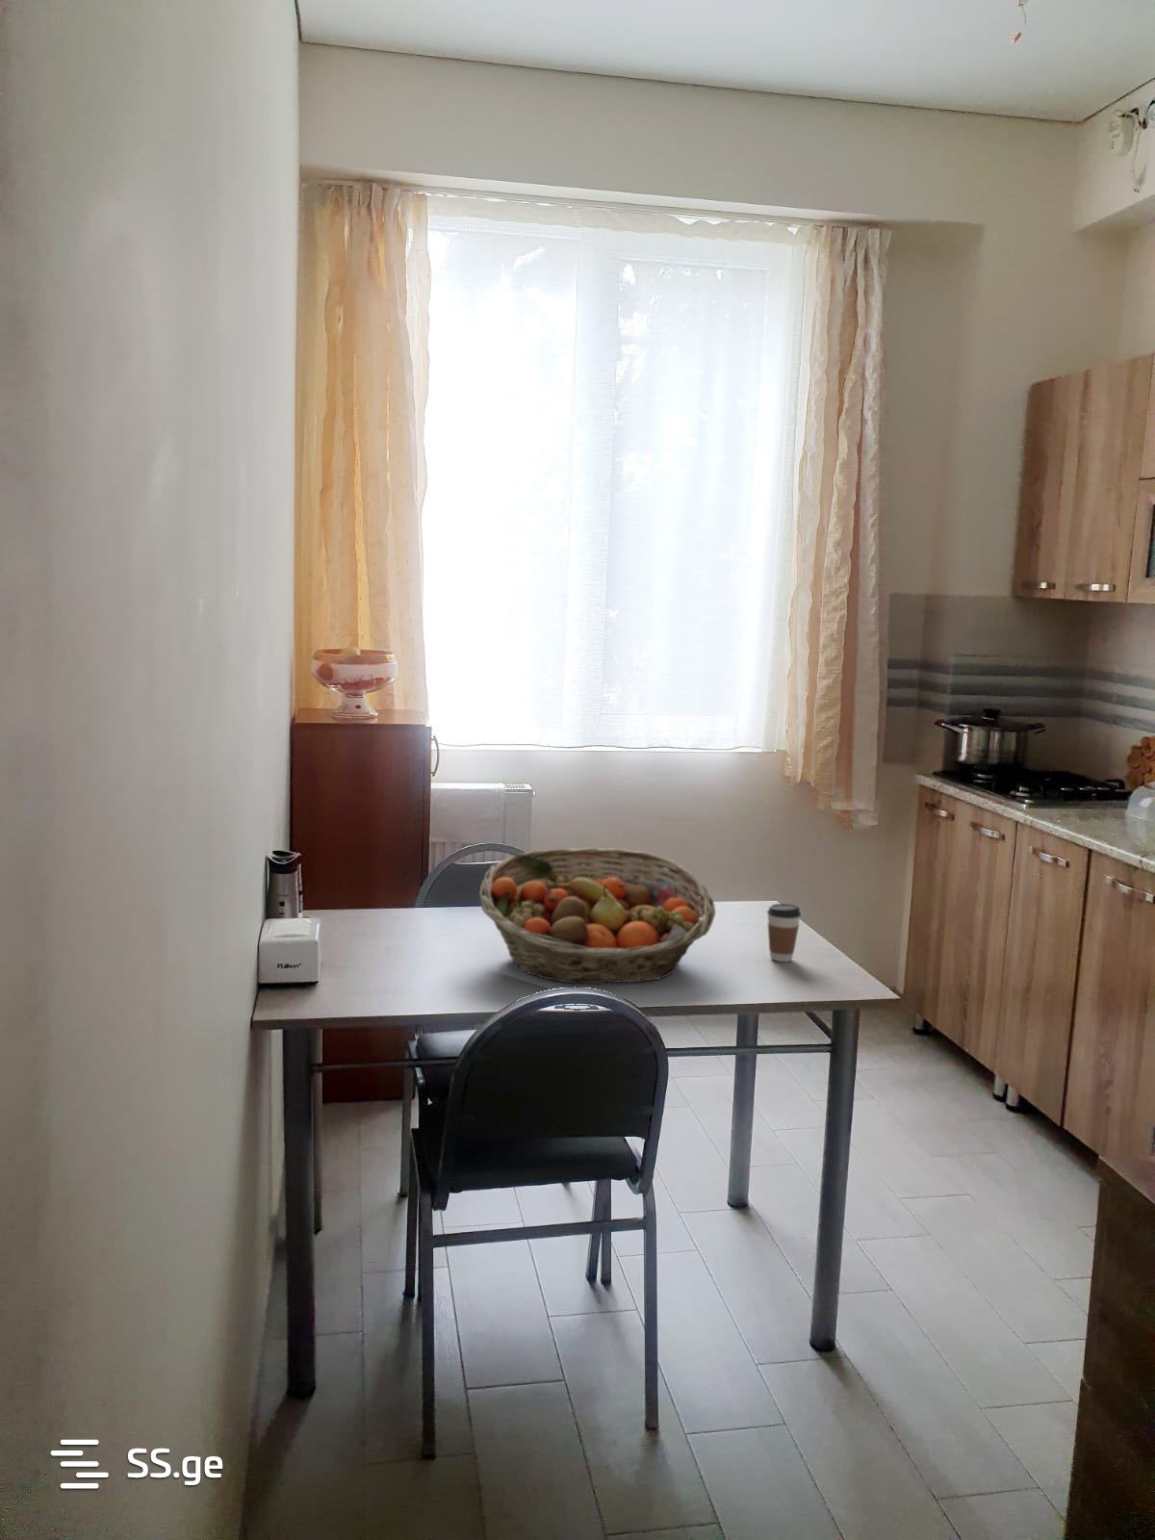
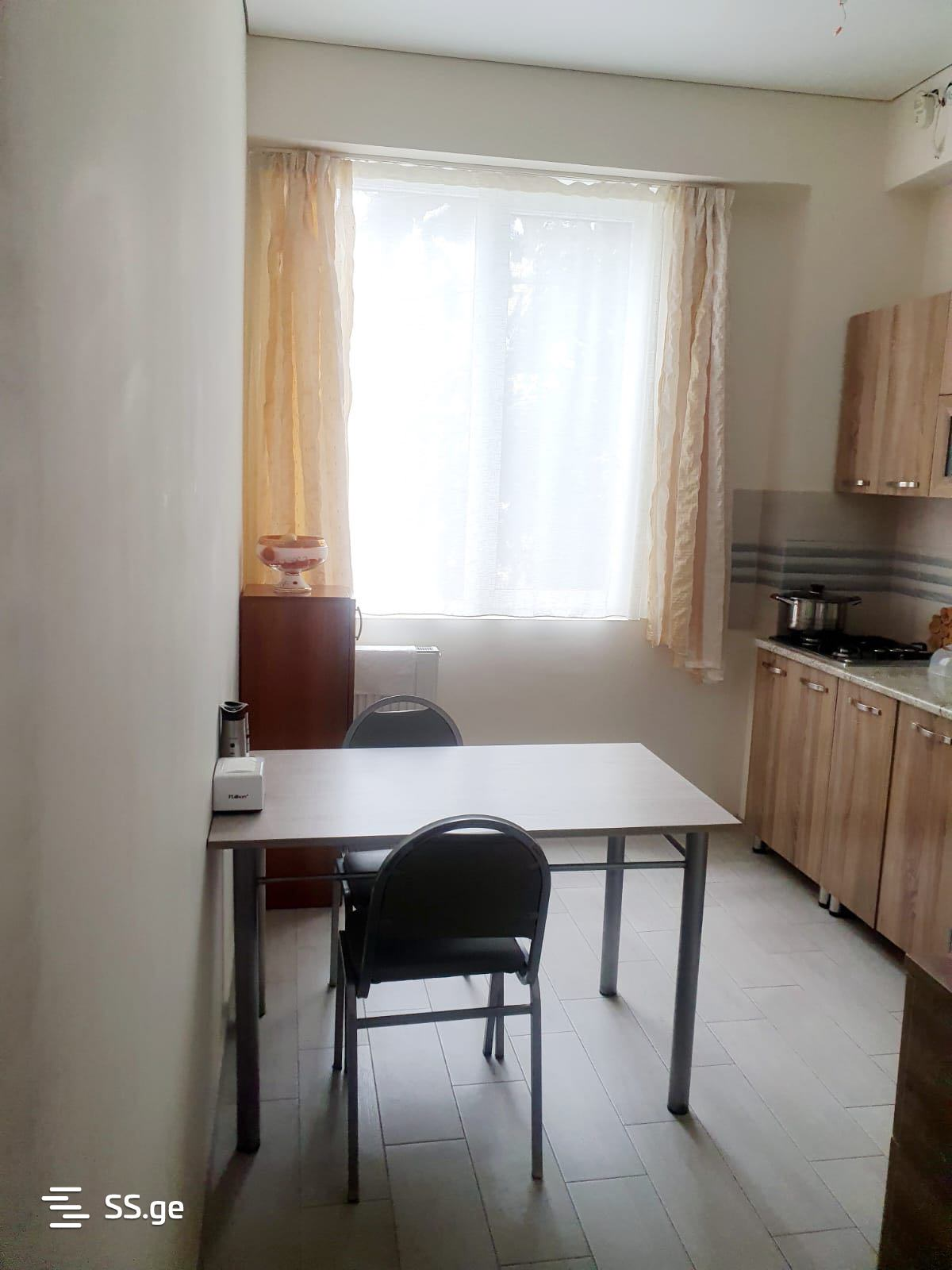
- coffee cup [766,903,802,963]
- fruit basket [478,846,716,983]
